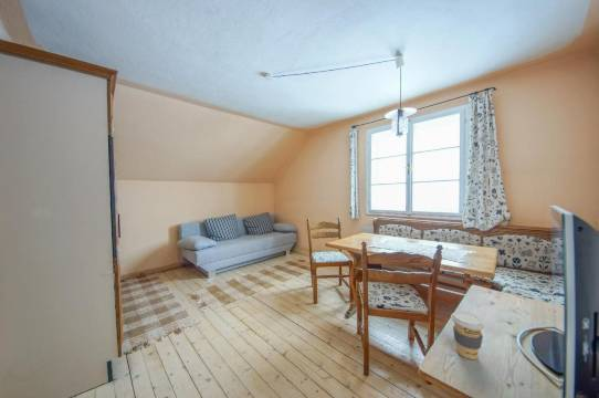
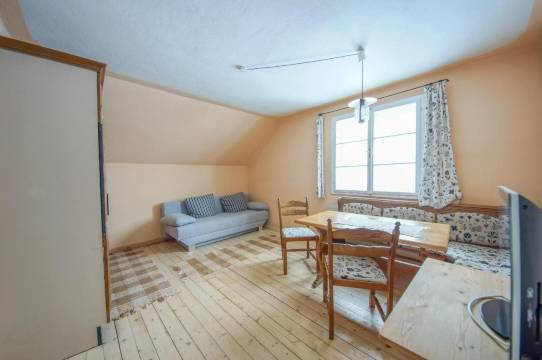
- coffee cup [450,311,486,360]
